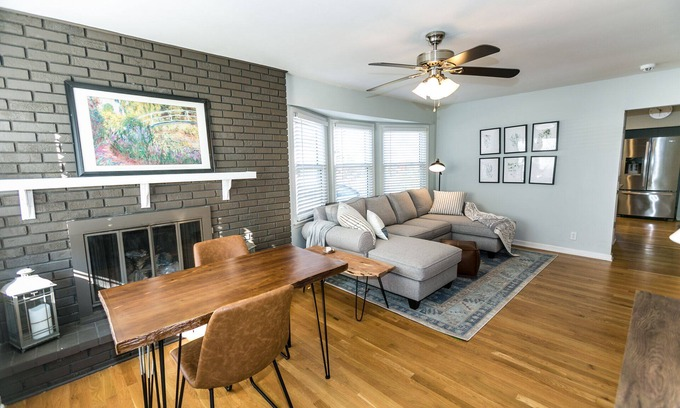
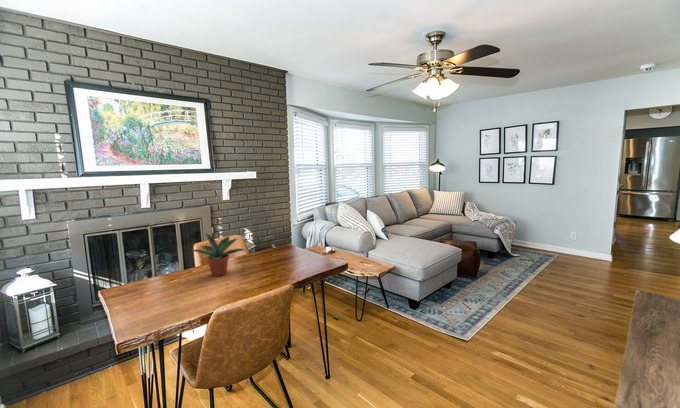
+ potted plant [191,232,246,277]
